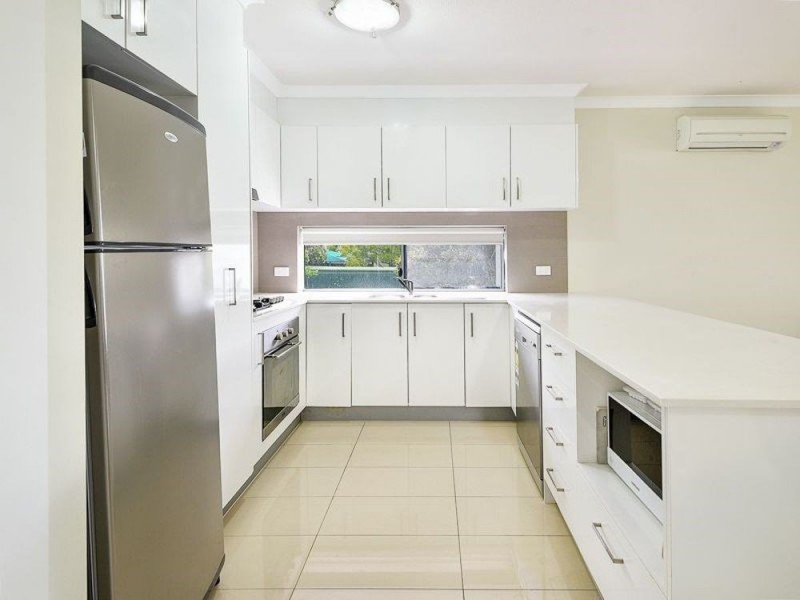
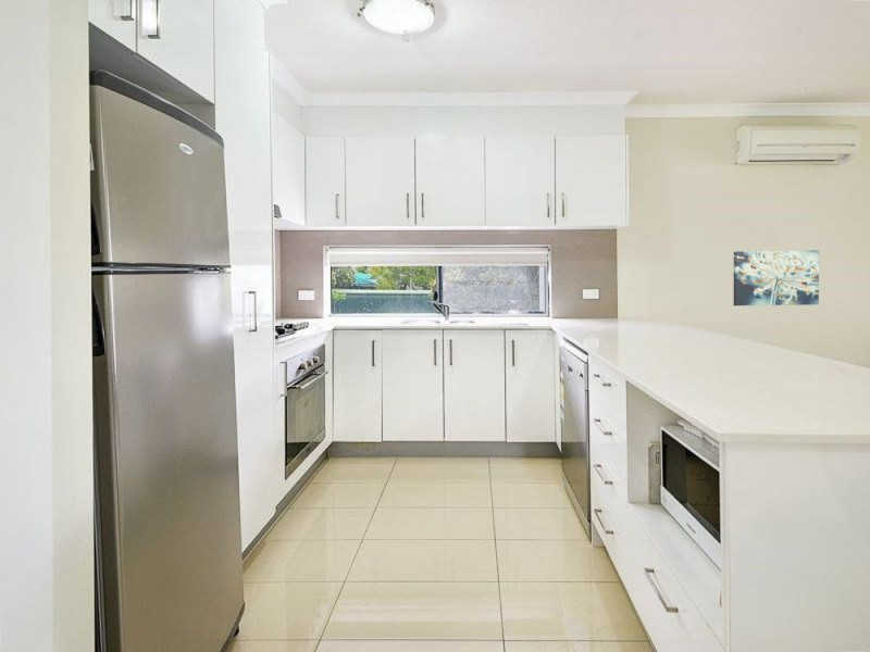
+ wall art [733,249,820,306]
